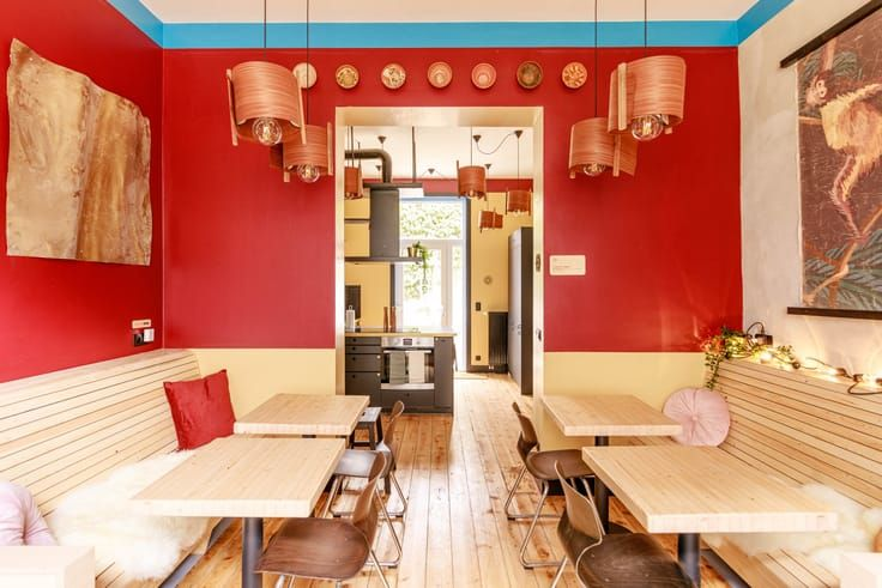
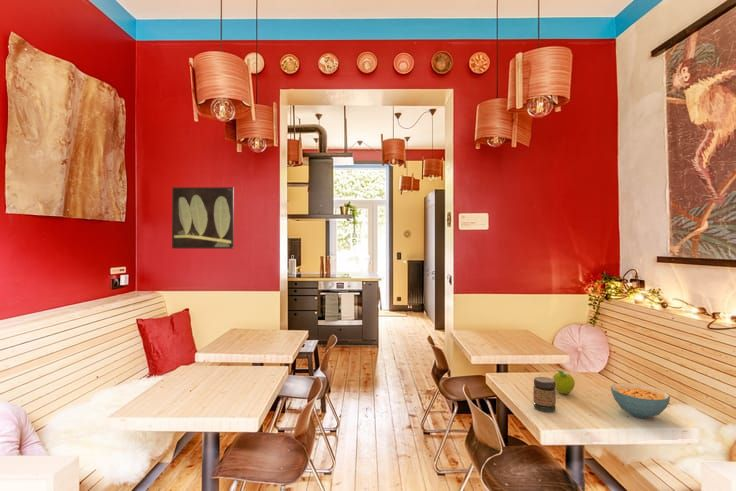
+ cereal bowl [610,382,671,419]
+ fruit [552,369,576,395]
+ jar [532,376,557,413]
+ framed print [171,186,235,250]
